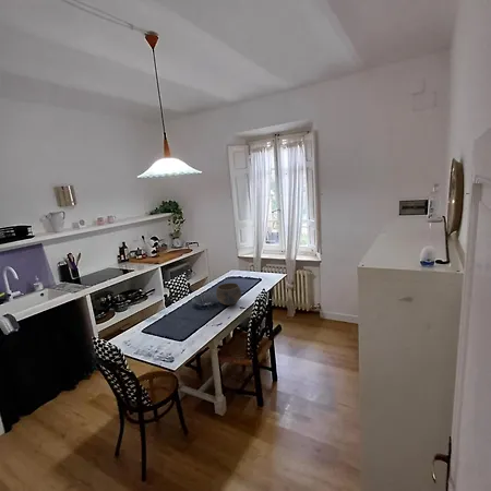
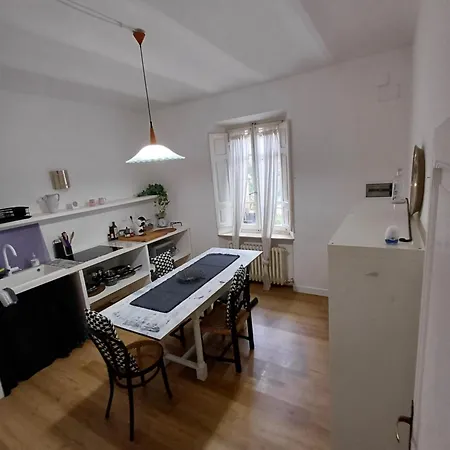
- bowl [215,282,242,307]
